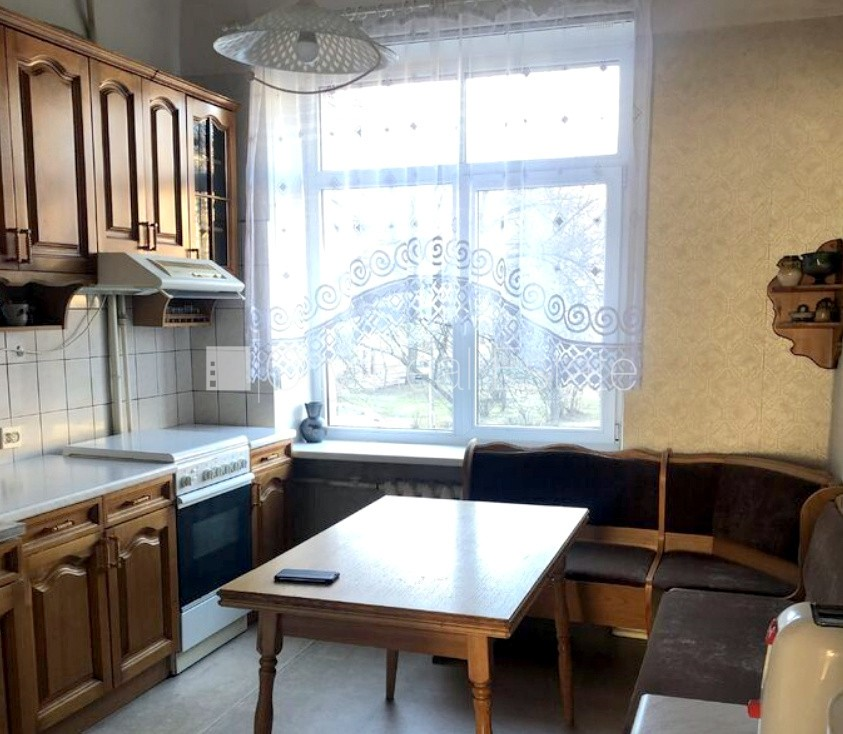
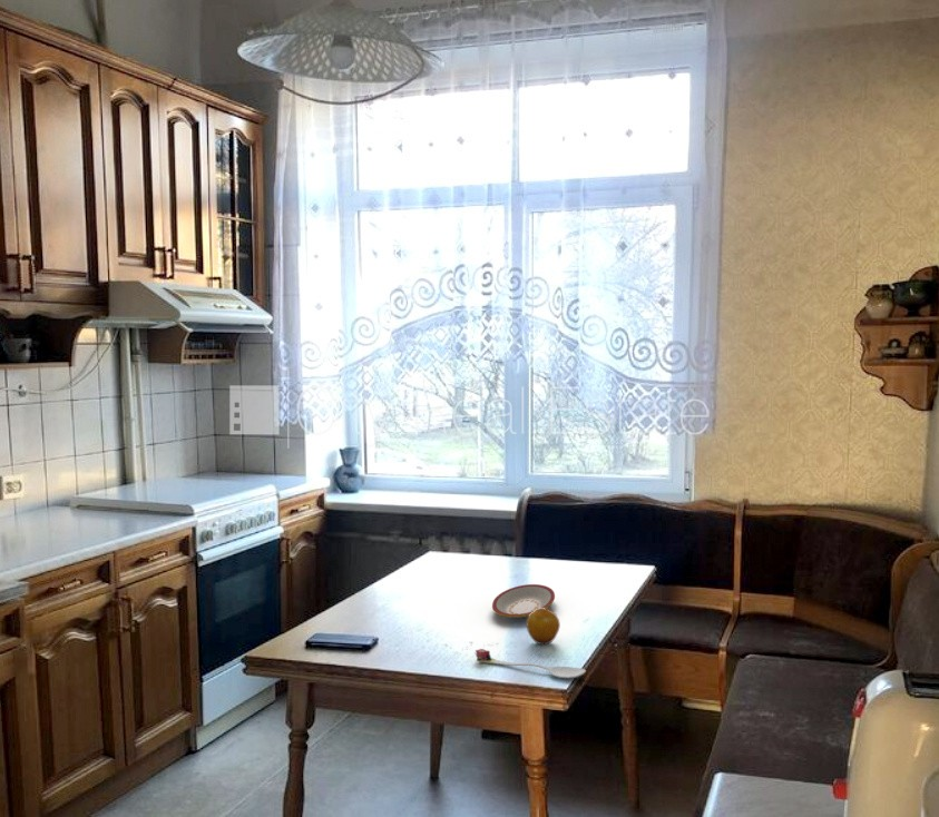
+ plate [491,583,556,619]
+ spoon [473,648,587,679]
+ fruit [526,608,561,646]
